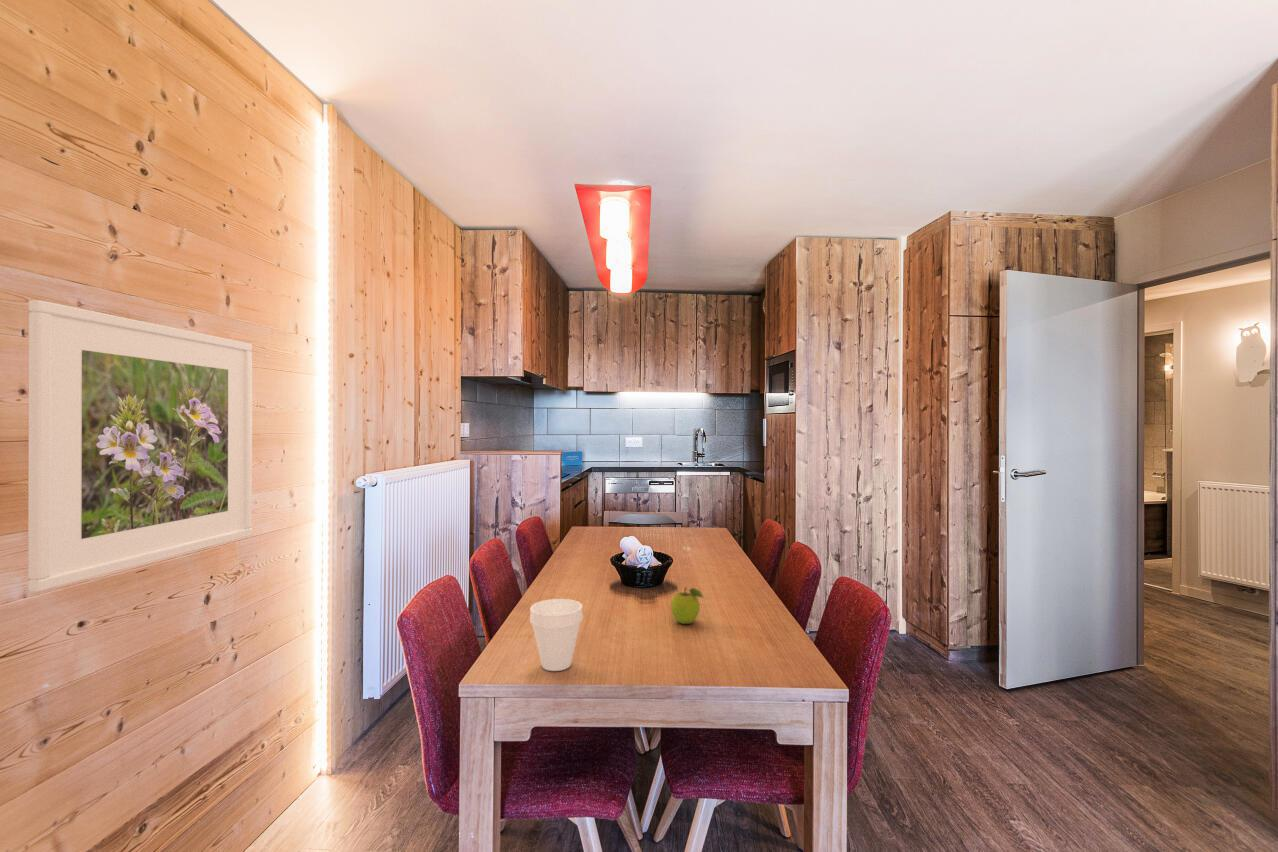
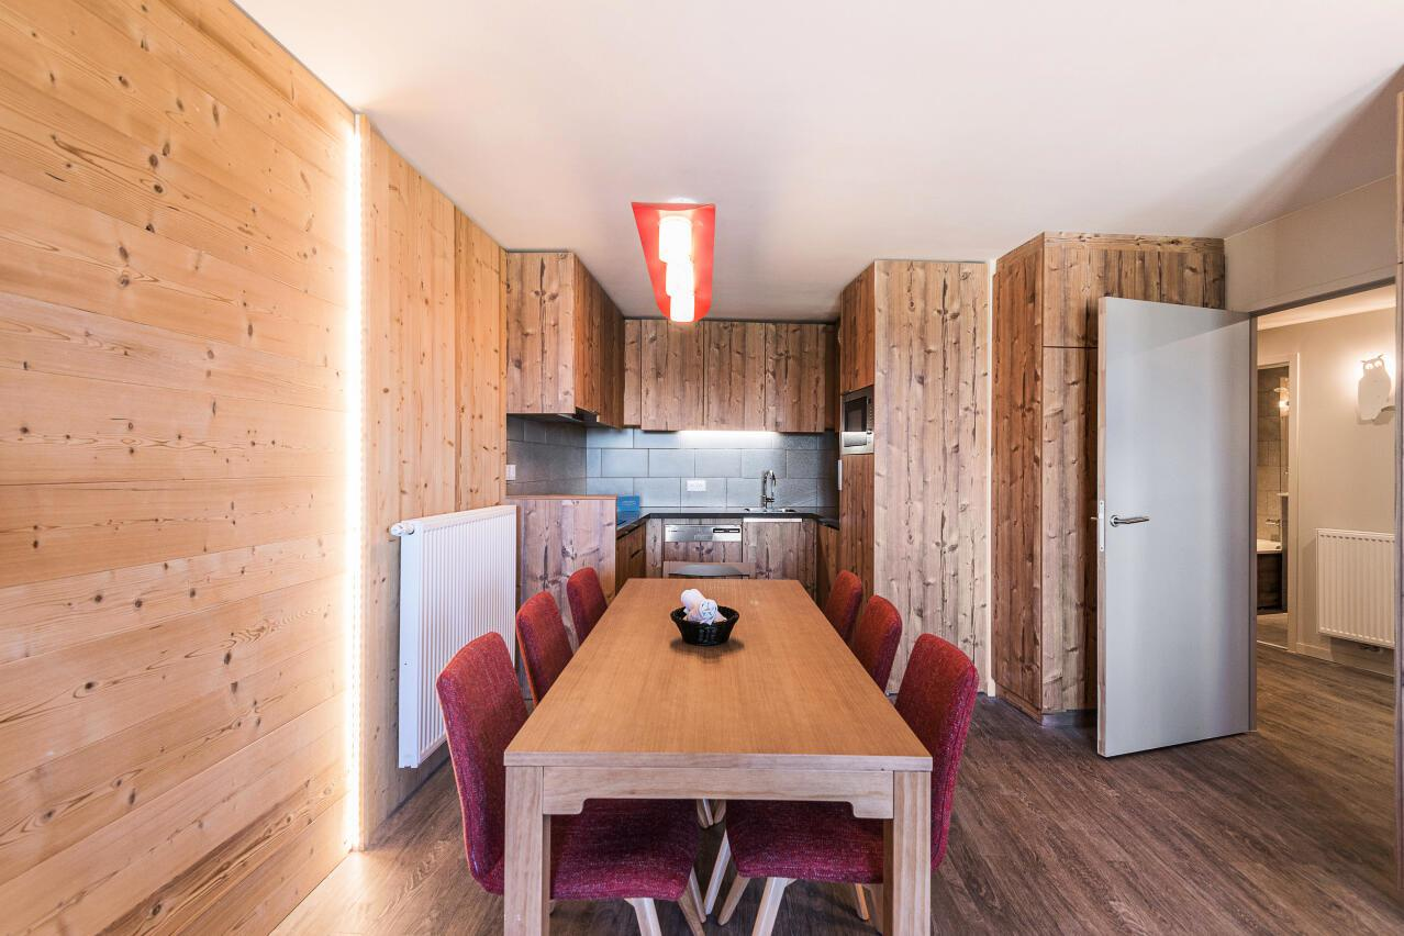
- fruit [670,586,704,625]
- cup [529,598,584,672]
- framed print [27,299,253,593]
